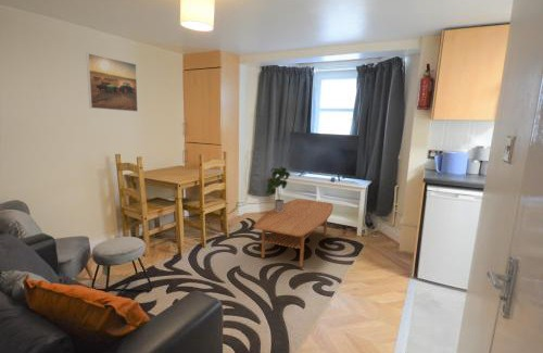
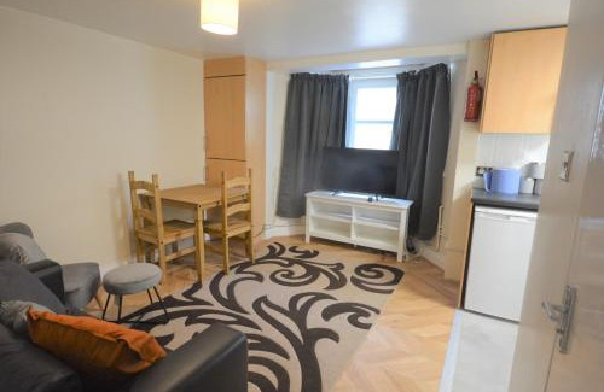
- coffee table [252,198,334,268]
- potted plant [265,165,291,212]
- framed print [86,52,139,113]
